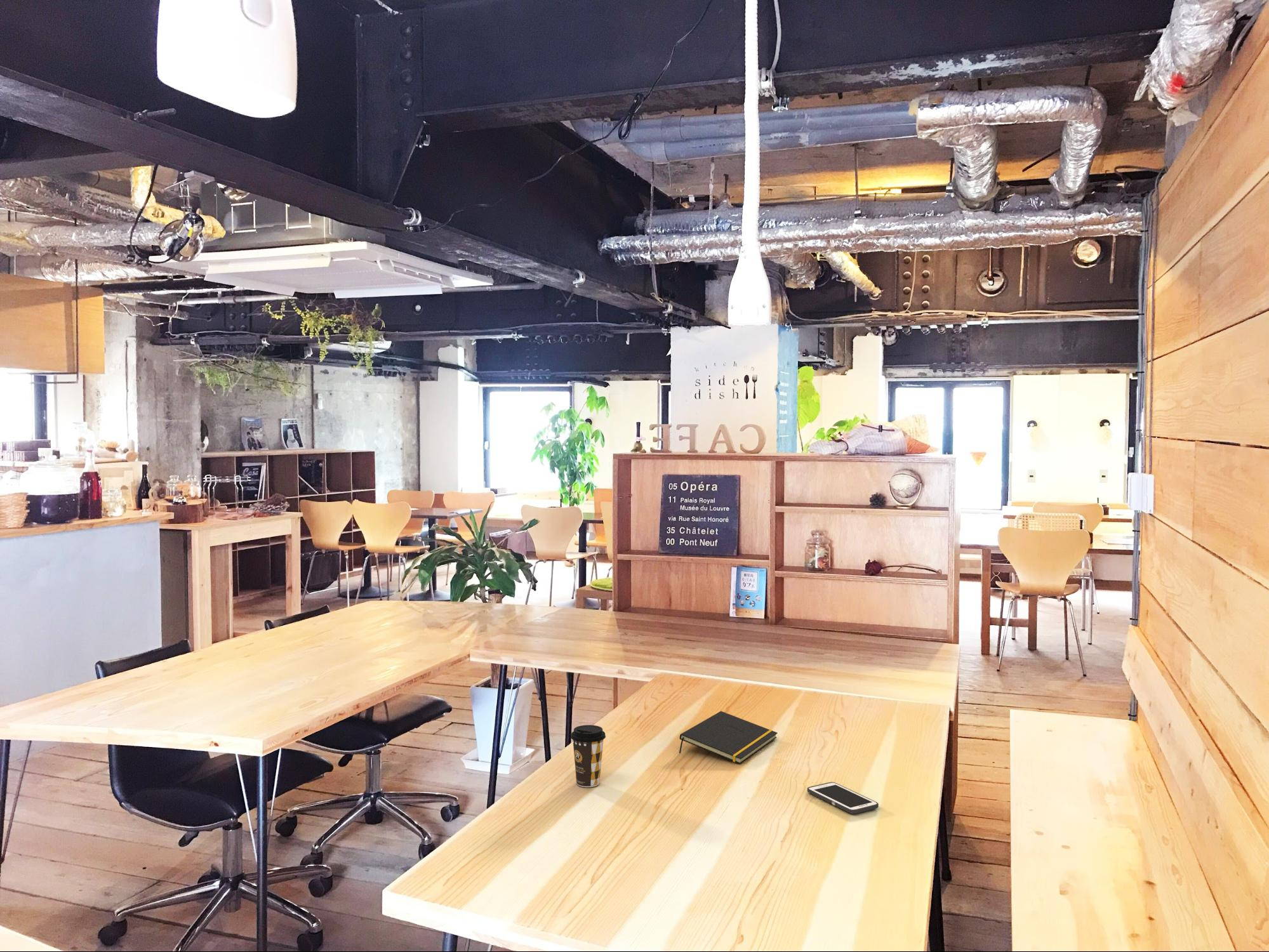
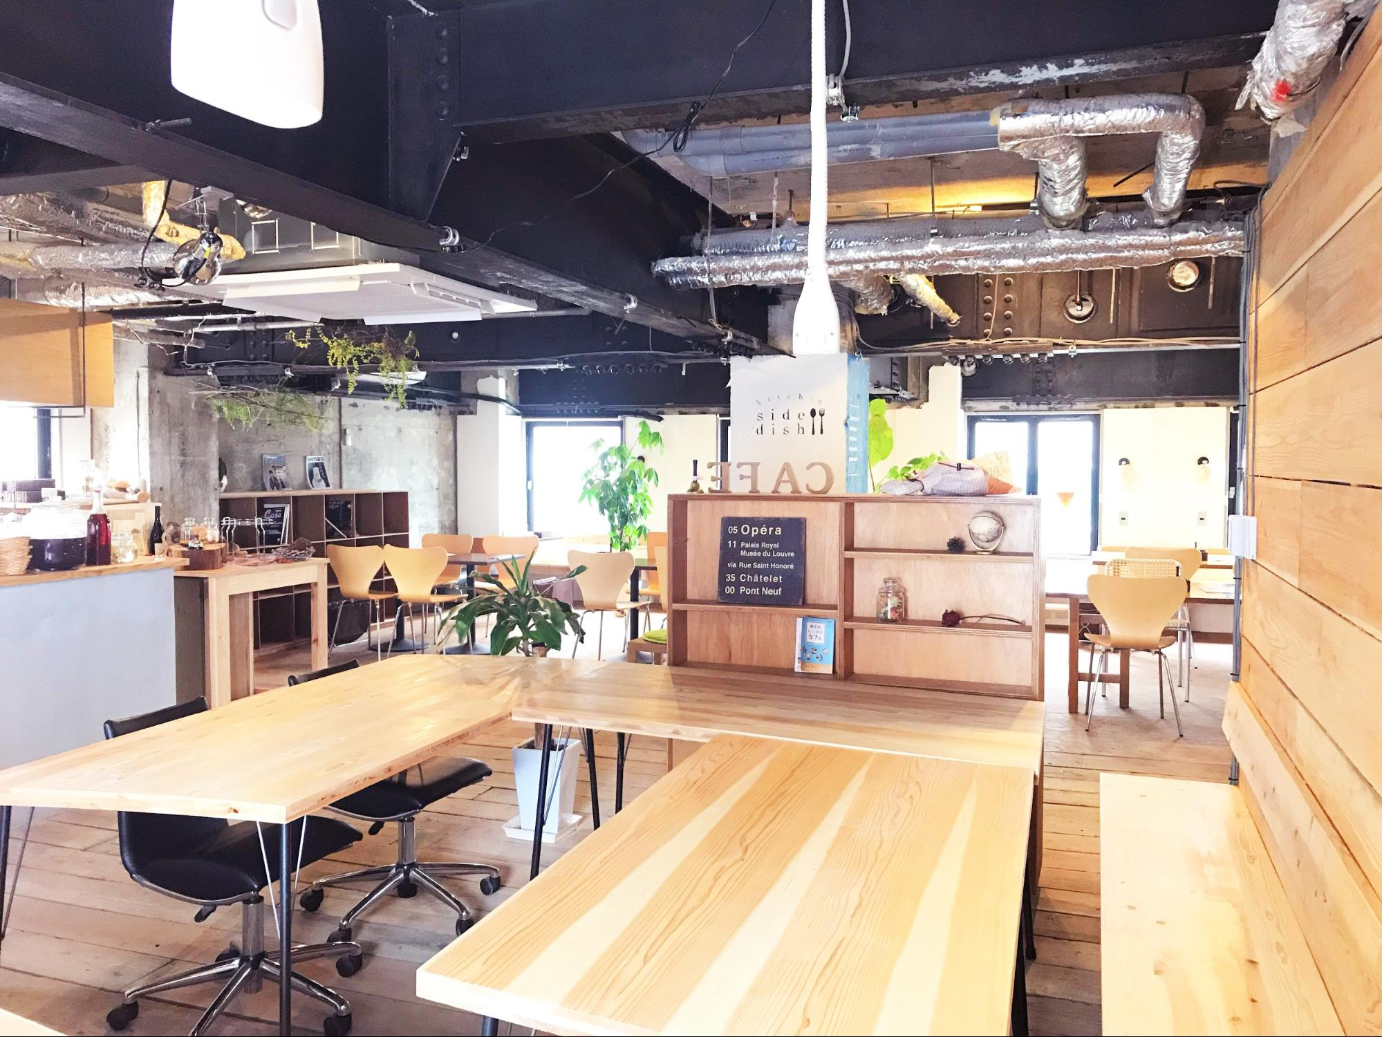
- cell phone [807,781,879,814]
- coffee cup [570,724,606,788]
- notepad [679,711,778,764]
